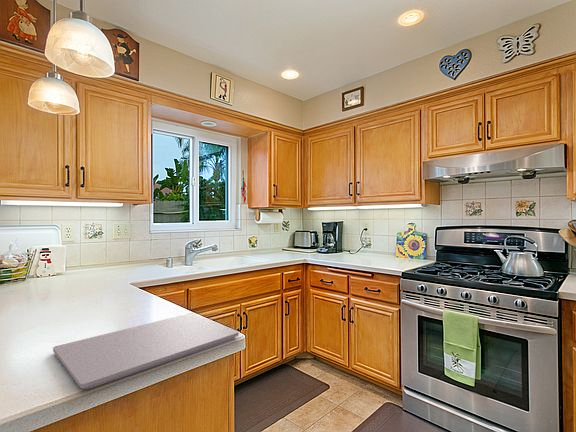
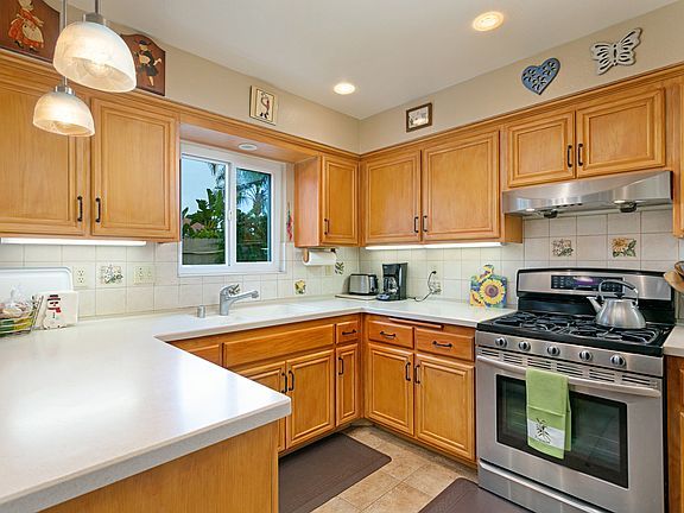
- cutting board [52,312,240,390]
